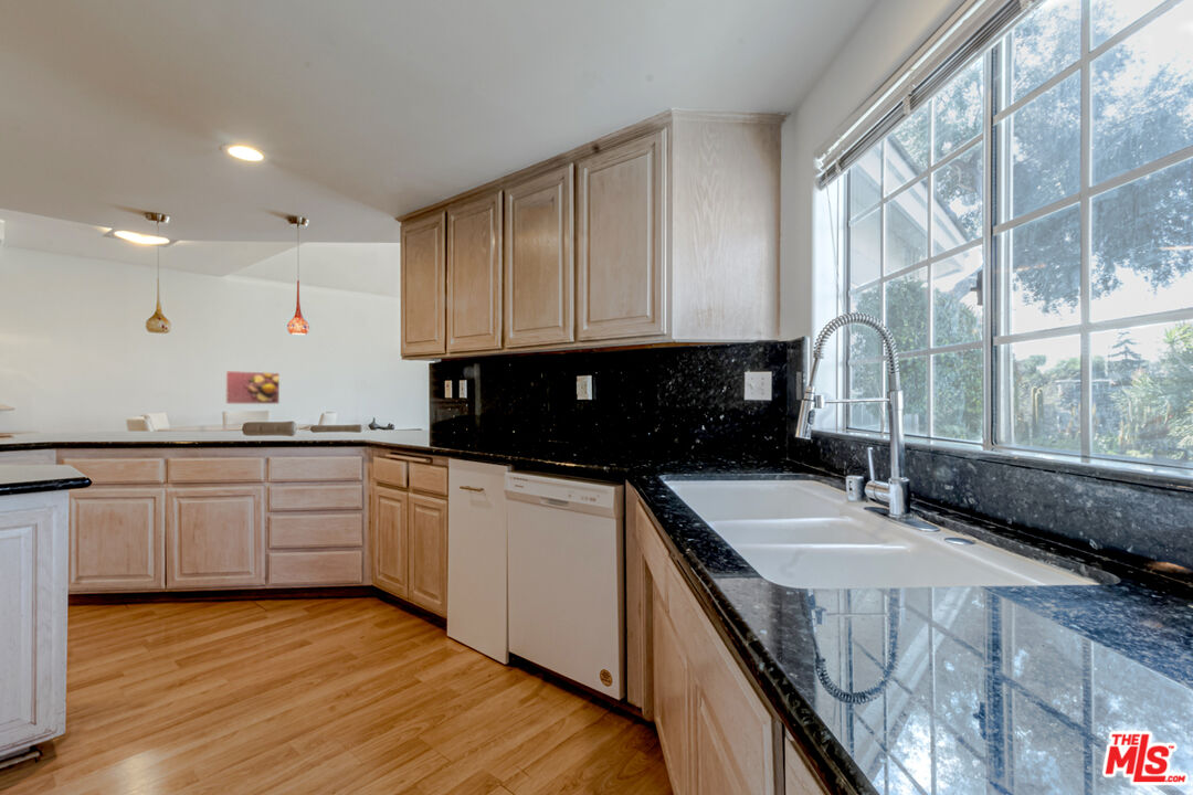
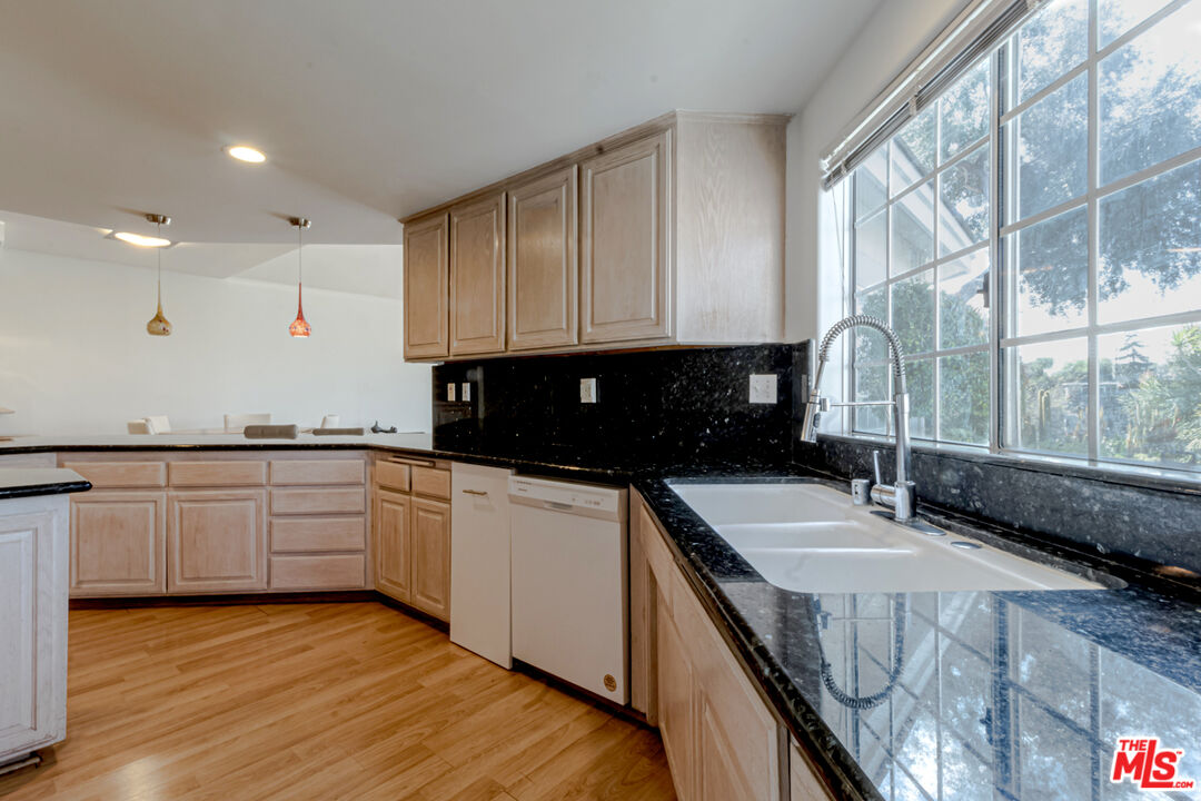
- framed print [224,370,281,405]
